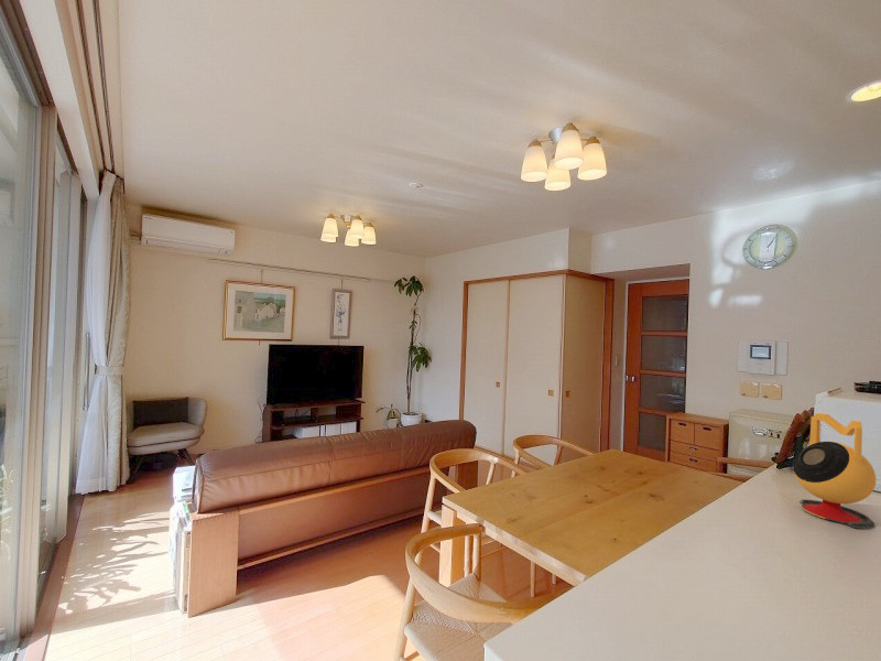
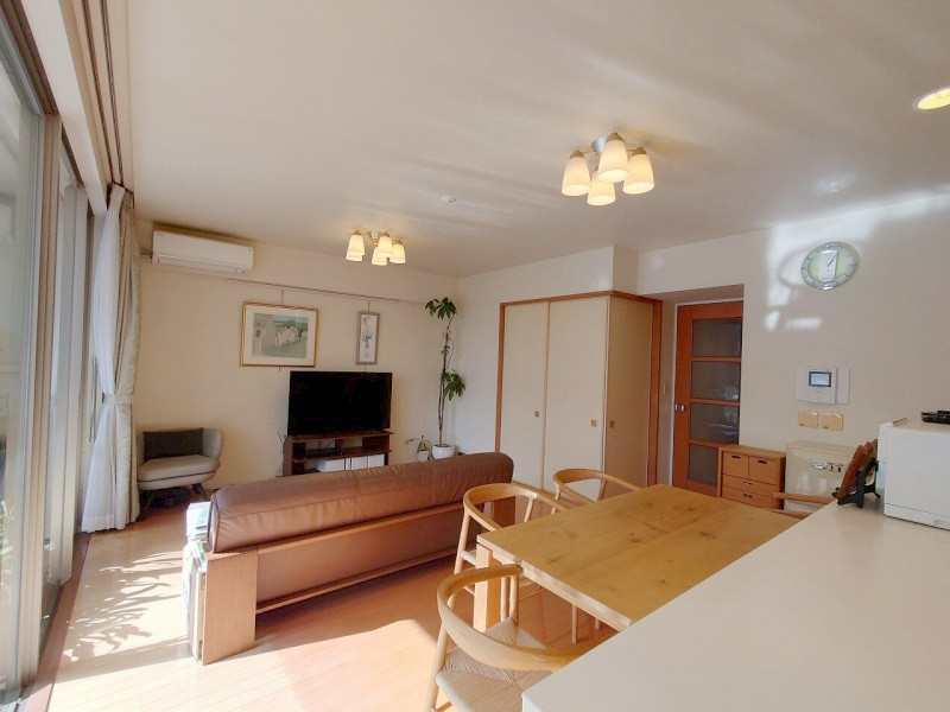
- kettle [792,412,877,530]
